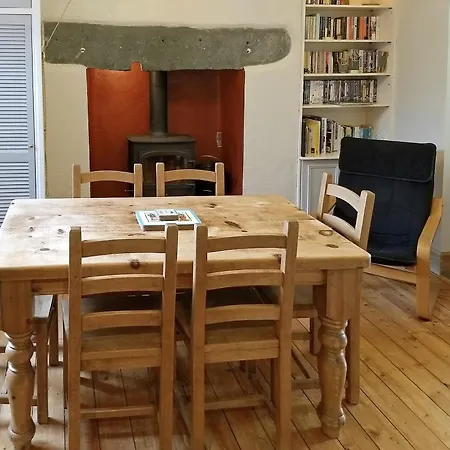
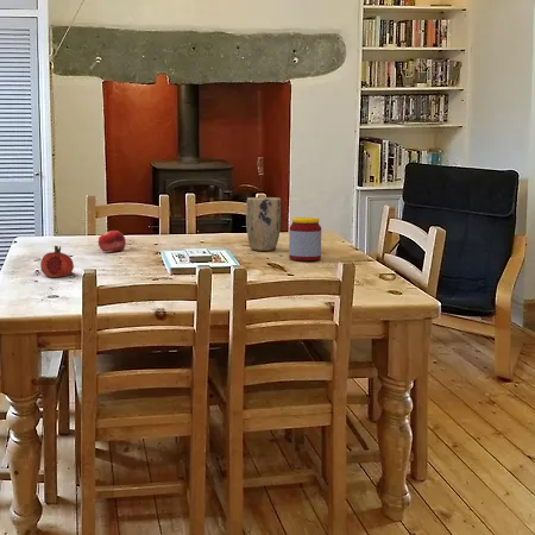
+ plant pot [245,196,282,252]
+ jar [288,216,322,262]
+ fruit [97,229,127,253]
+ fruit [39,245,75,278]
